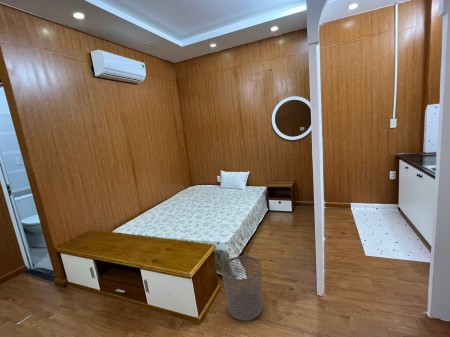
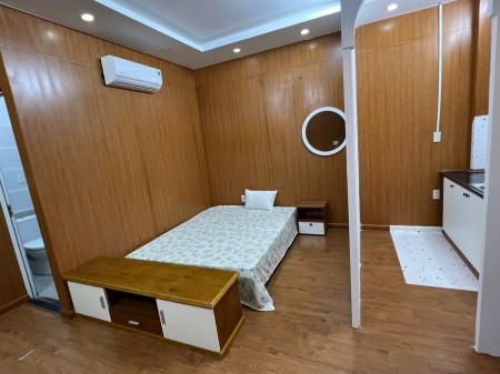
- waste bin [220,255,264,321]
